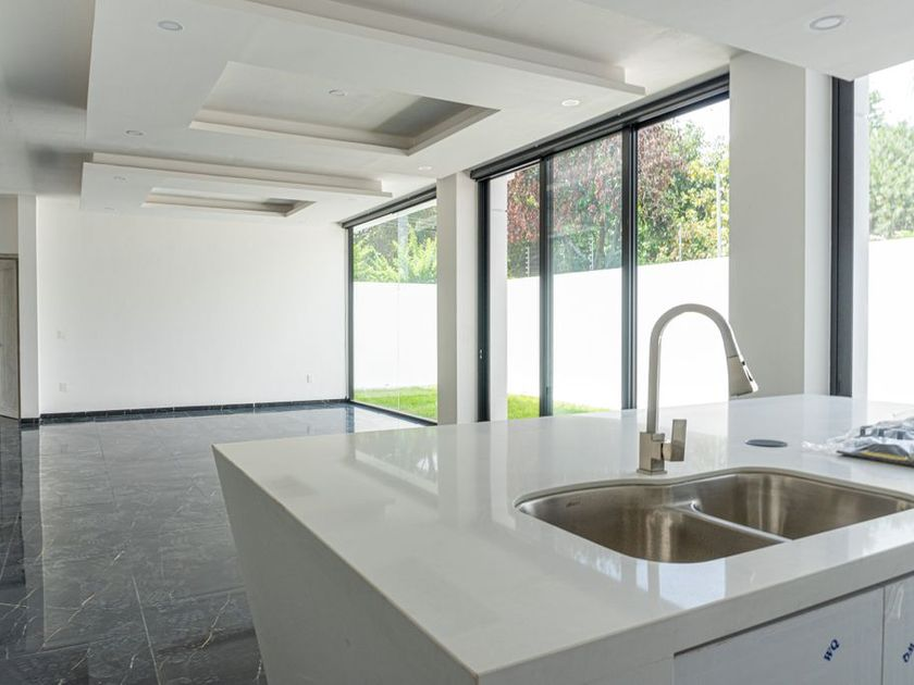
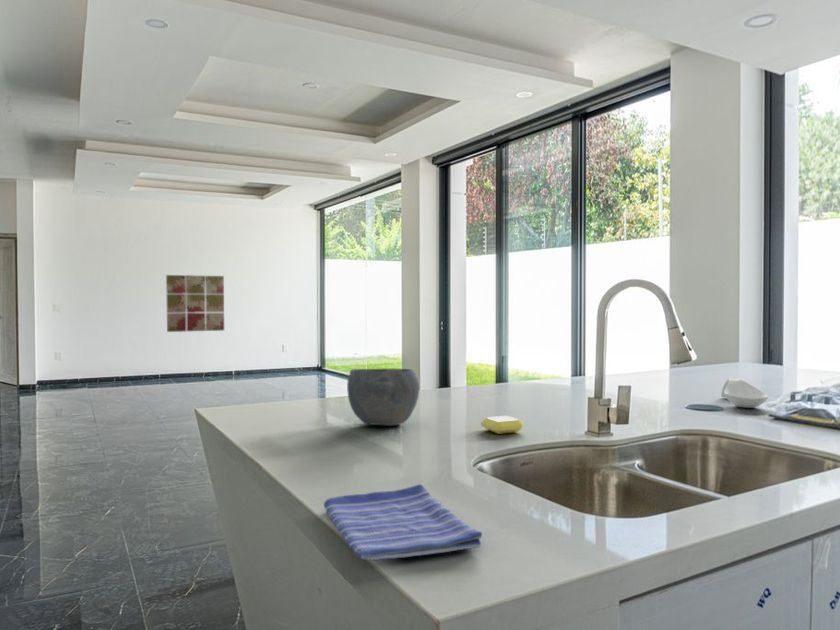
+ wall art [165,274,225,333]
+ dish towel [323,483,483,562]
+ spoon rest [720,377,769,409]
+ soap bar [480,415,525,435]
+ bowl [346,367,420,427]
